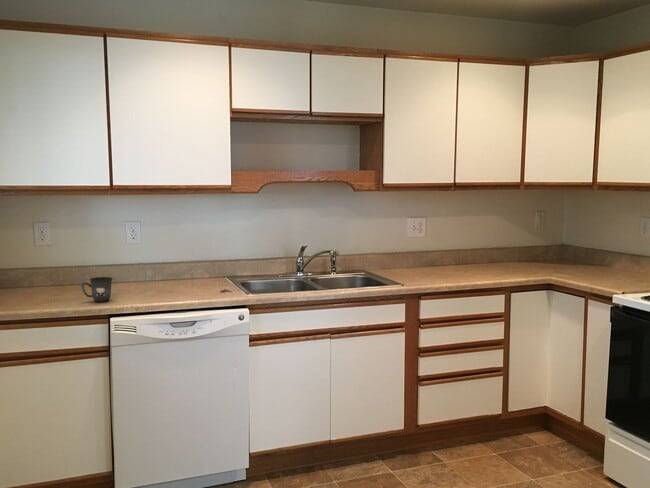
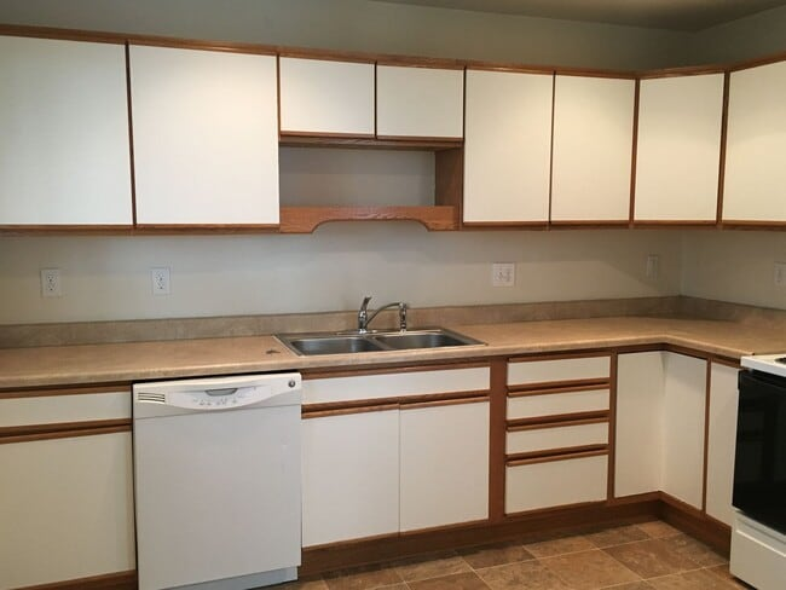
- mug [80,276,113,303]
